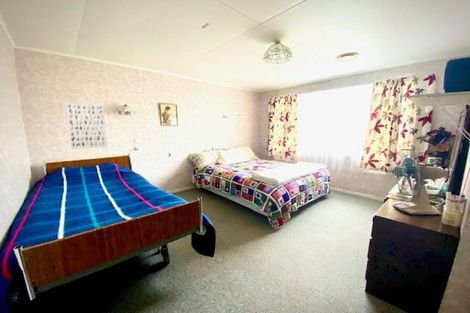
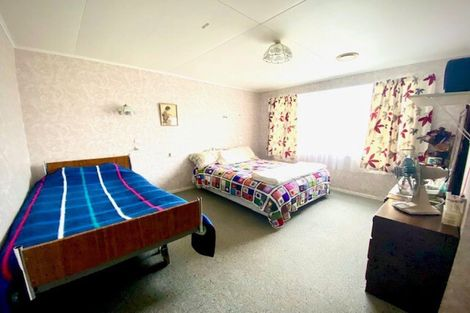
- wall art [65,102,108,150]
